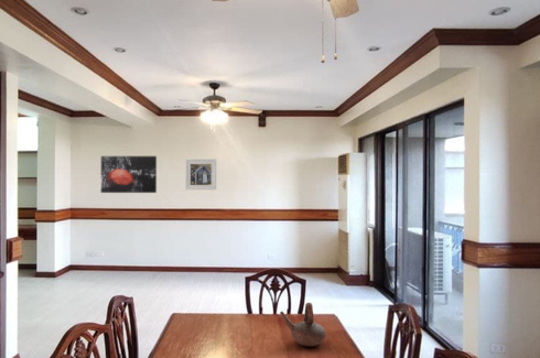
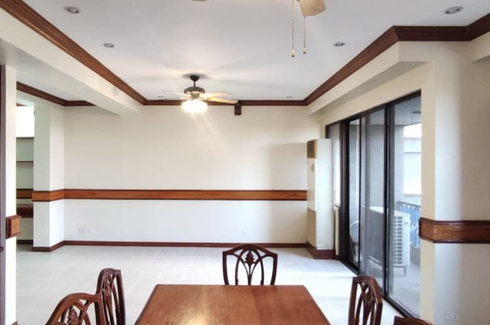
- wall art [100,155,158,194]
- teapot [279,302,326,347]
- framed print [184,158,217,191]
